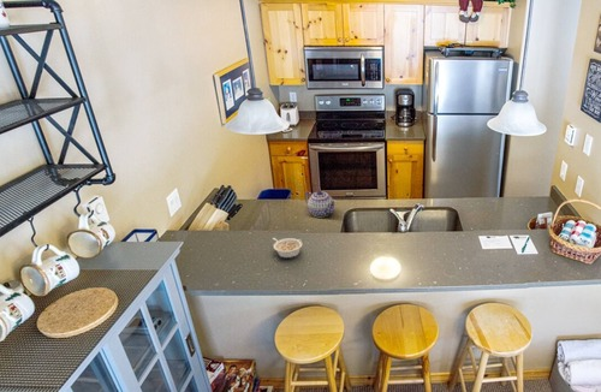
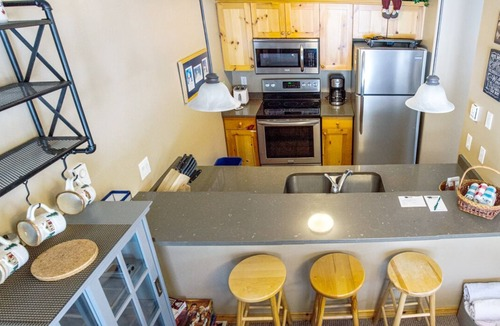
- legume [272,237,303,260]
- teapot [304,190,338,219]
